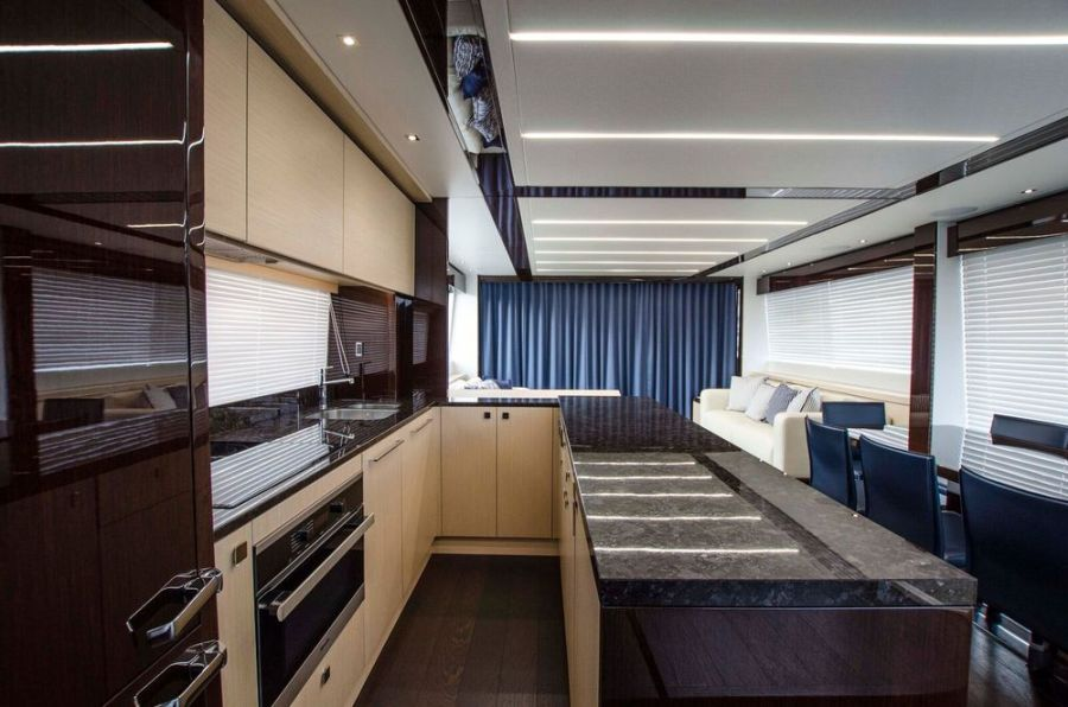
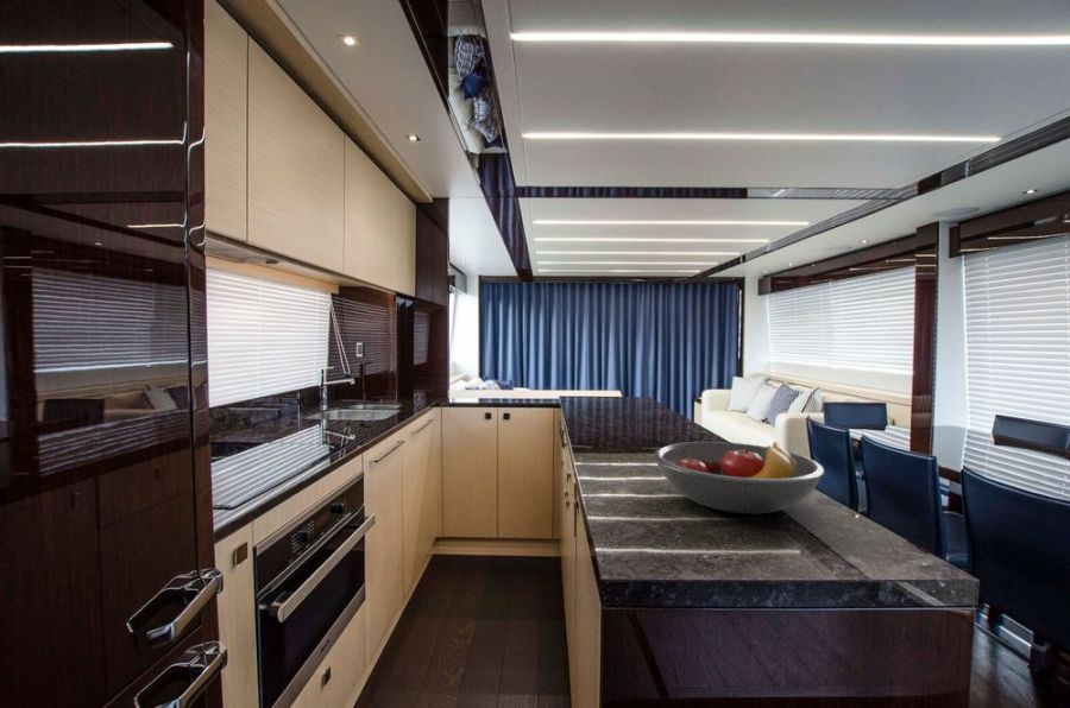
+ fruit bowl [653,441,826,516]
